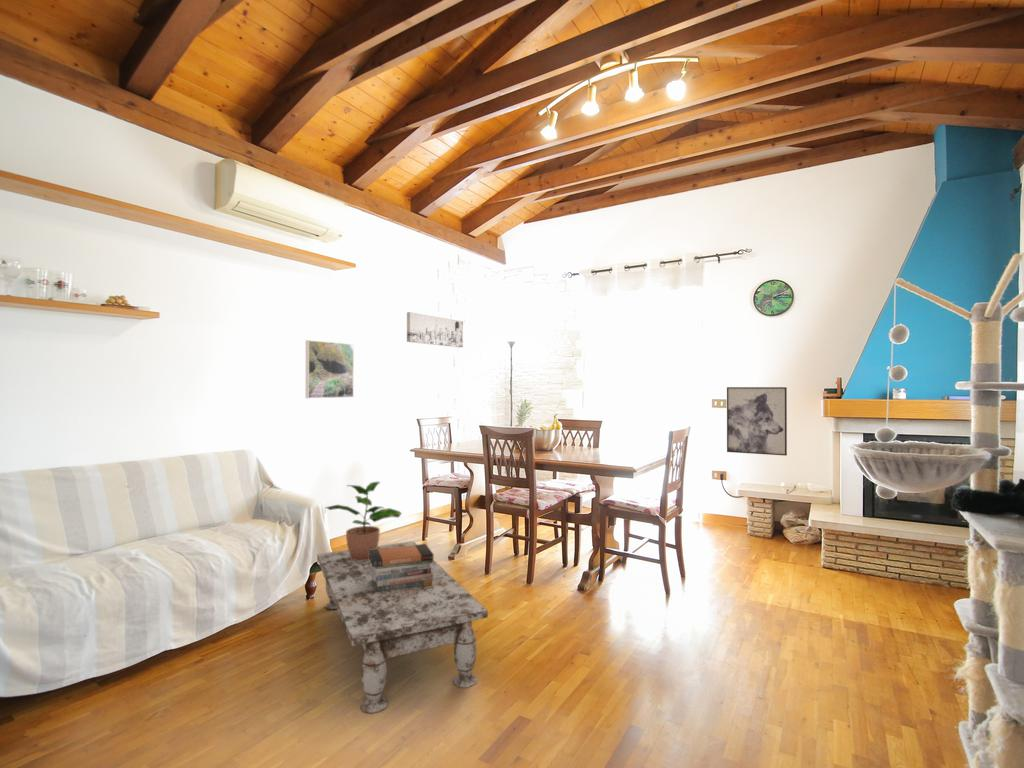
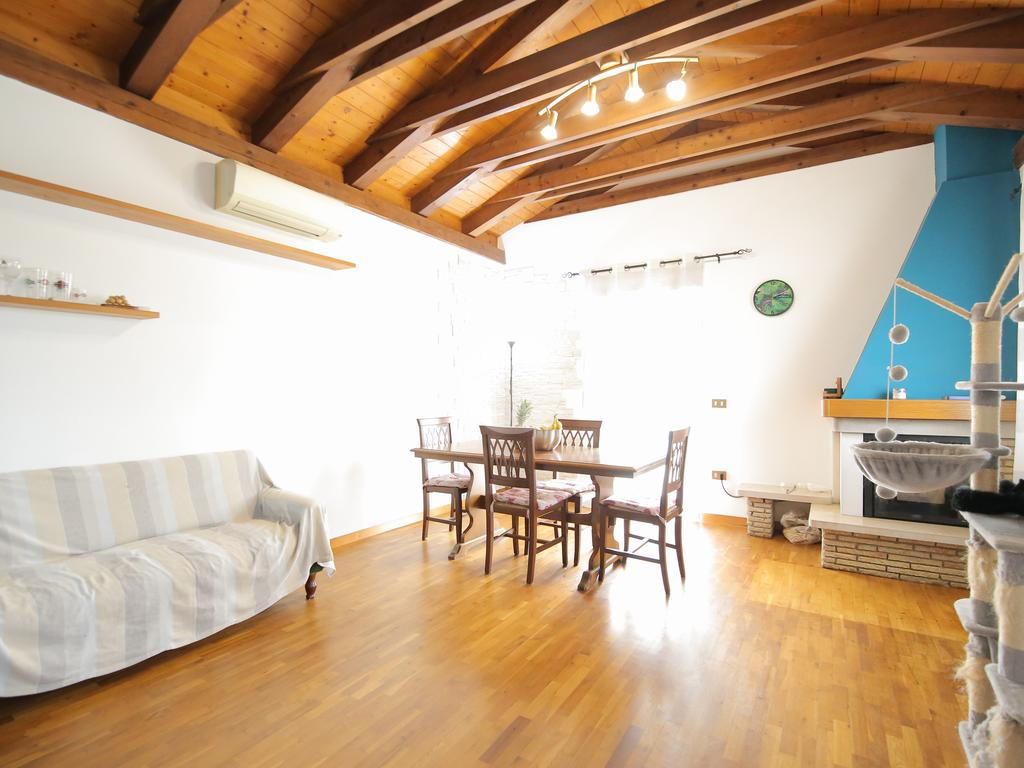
- book stack [368,543,434,592]
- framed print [305,339,355,399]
- wall art [726,386,788,457]
- coffee table [316,540,489,714]
- wall art [406,311,464,348]
- potted plant [324,481,403,561]
